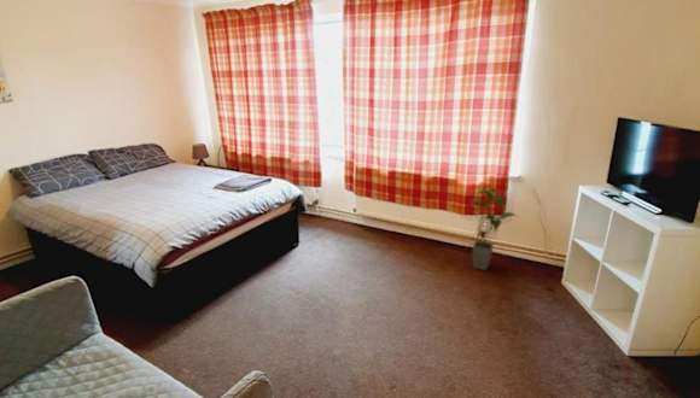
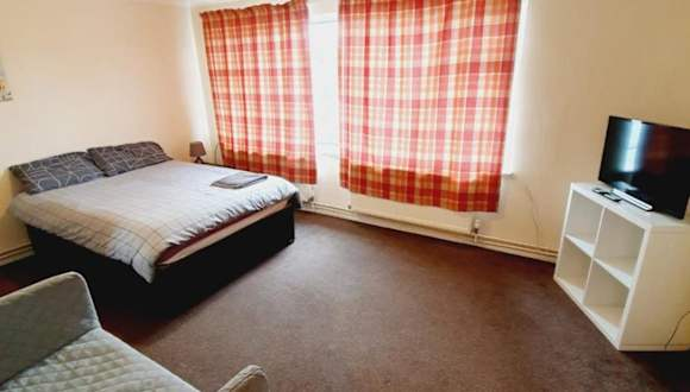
- house plant [468,187,518,271]
